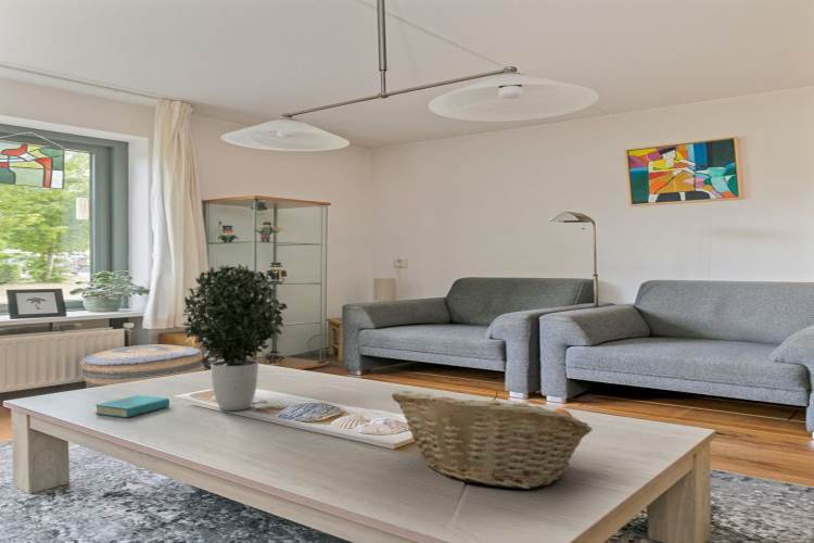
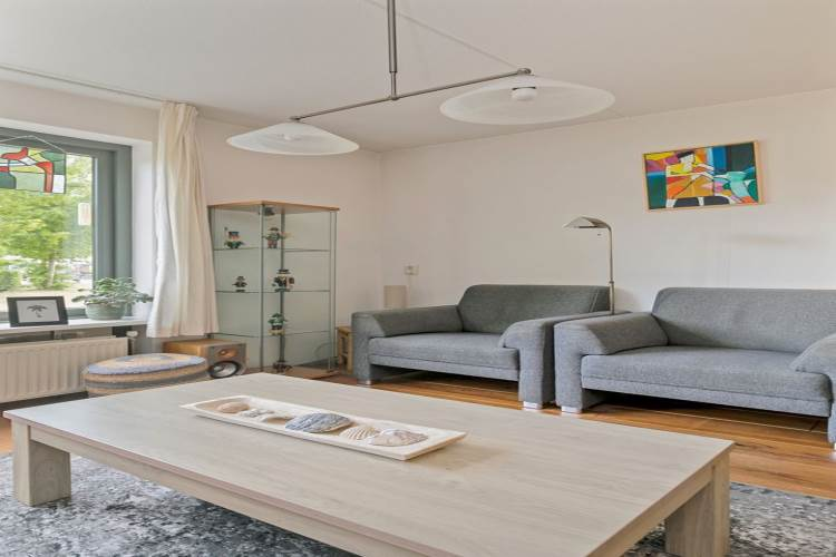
- fruit basket [391,390,594,490]
- book [94,394,170,418]
- potted plant [180,263,289,412]
